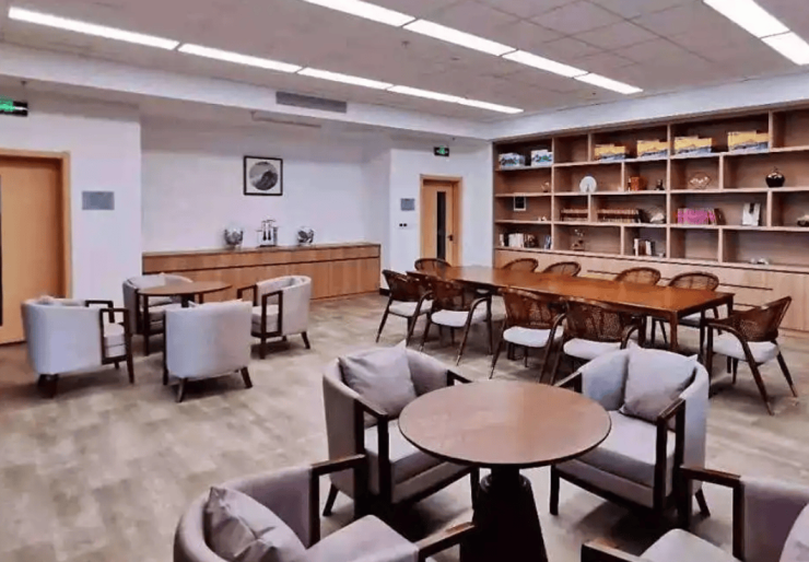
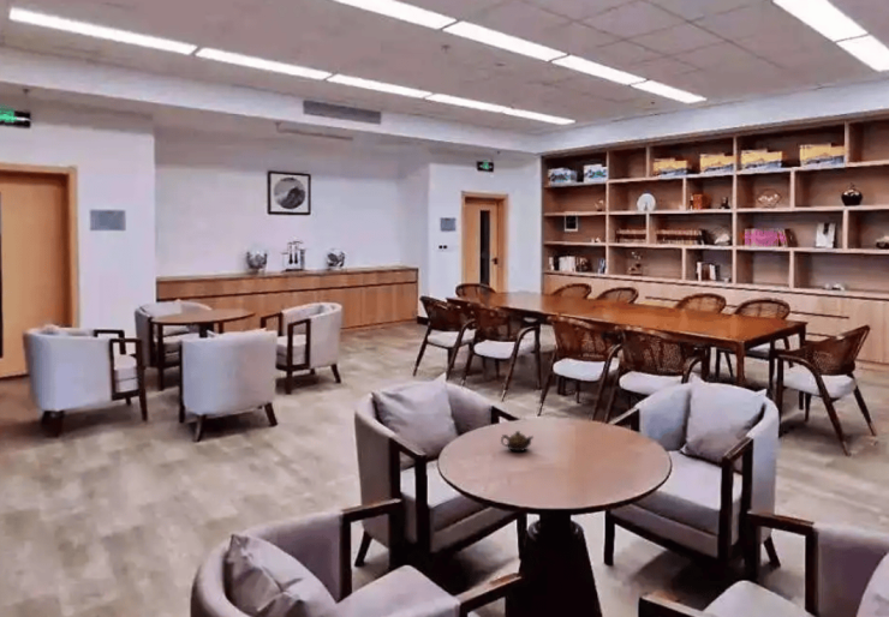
+ teapot [500,430,535,453]
